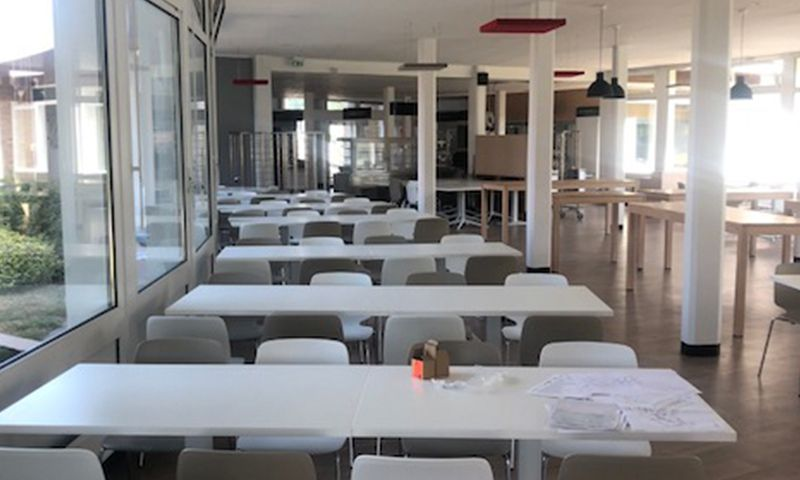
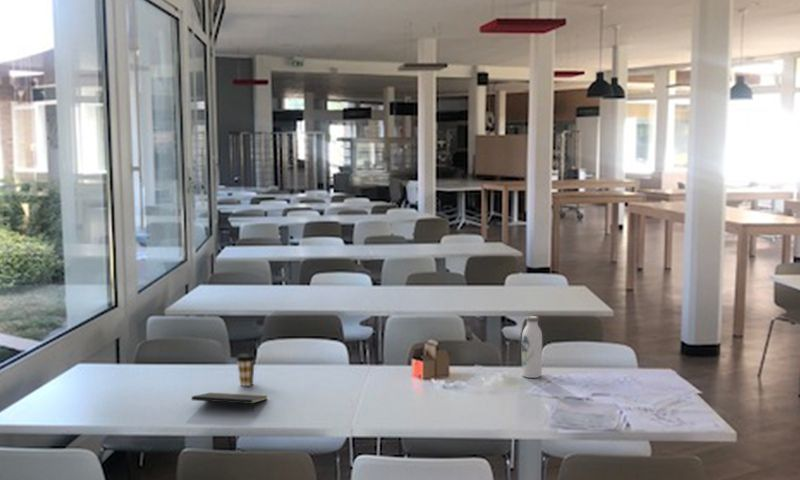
+ notepad [191,391,268,412]
+ coffee cup [235,352,257,387]
+ water bottle [520,315,543,379]
